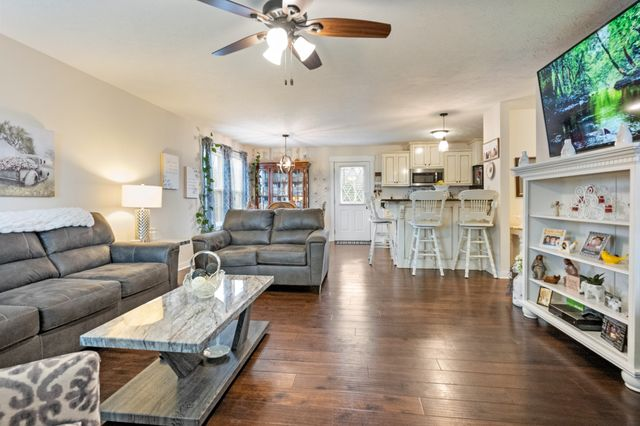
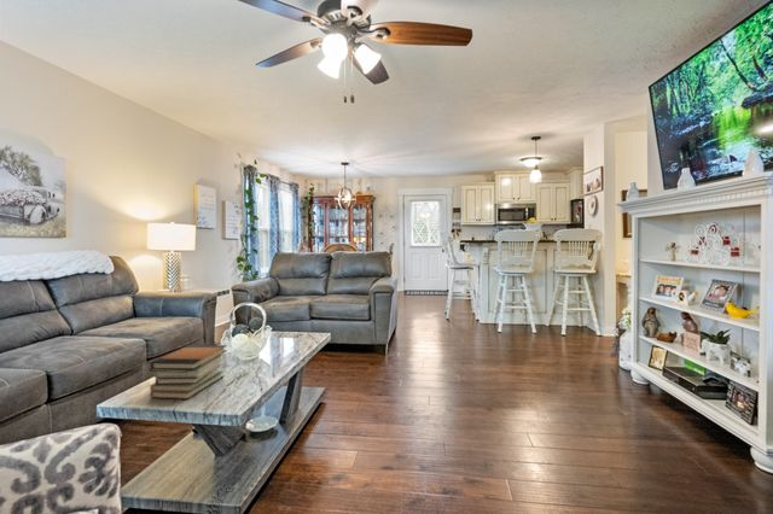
+ book stack [149,344,228,401]
